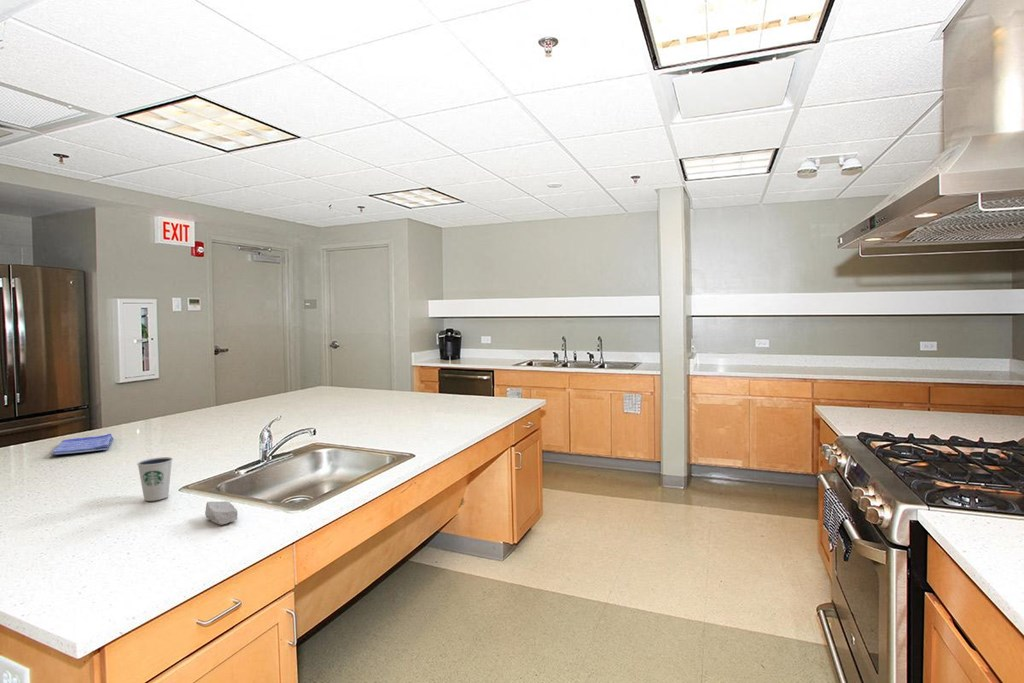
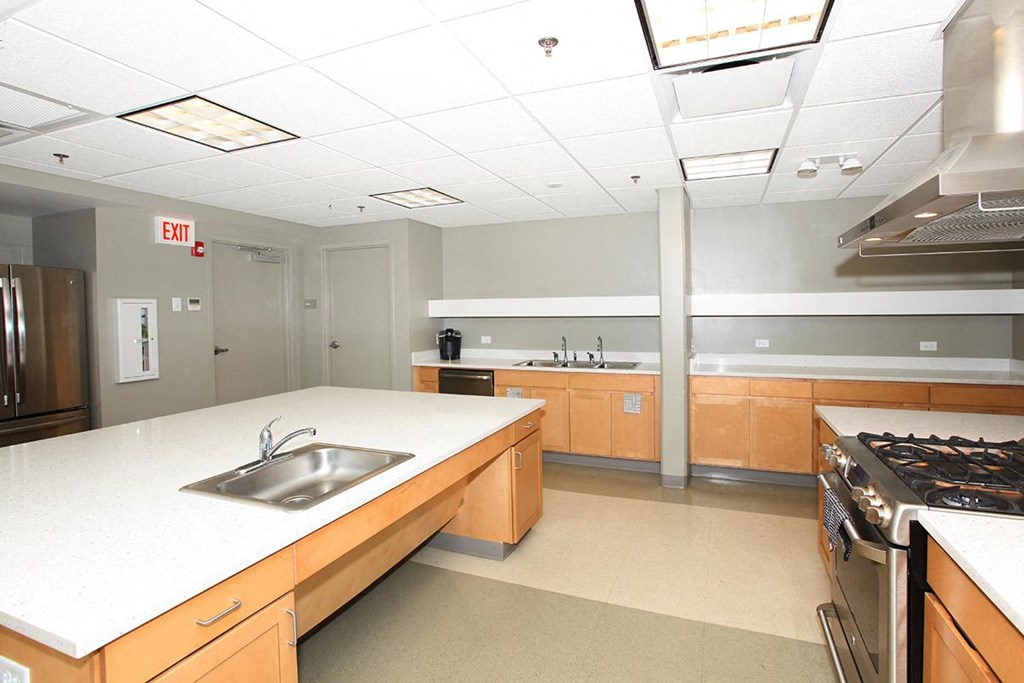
- soap bar [204,500,238,526]
- dish towel [50,433,114,456]
- dixie cup [136,456,174,502]
